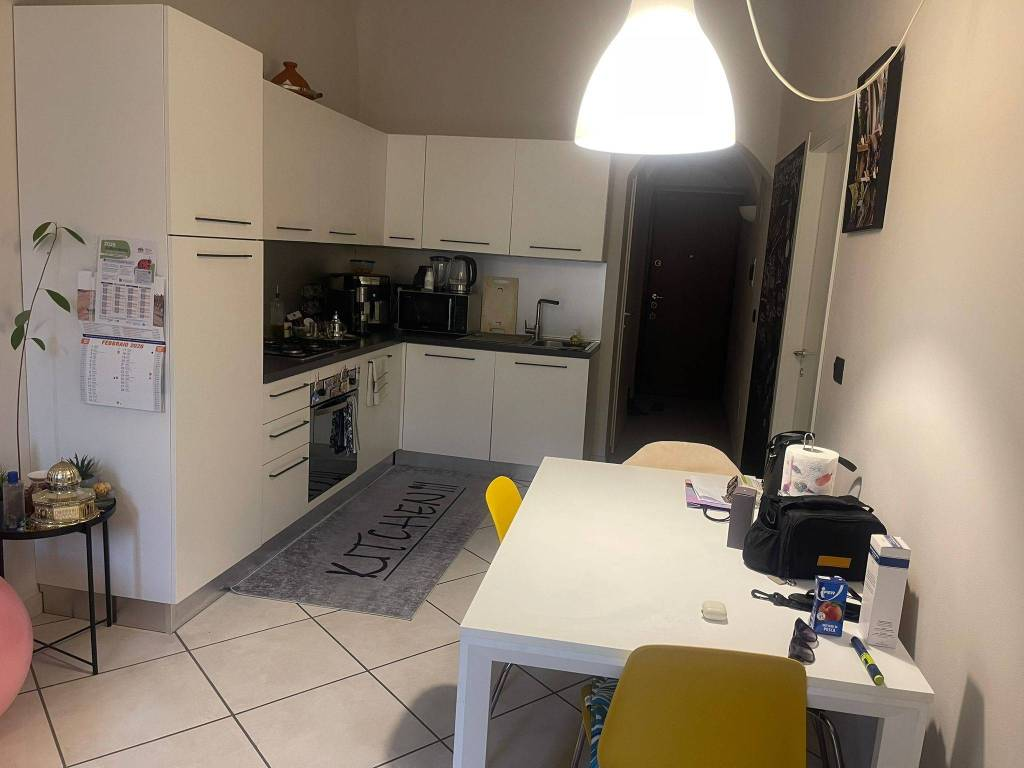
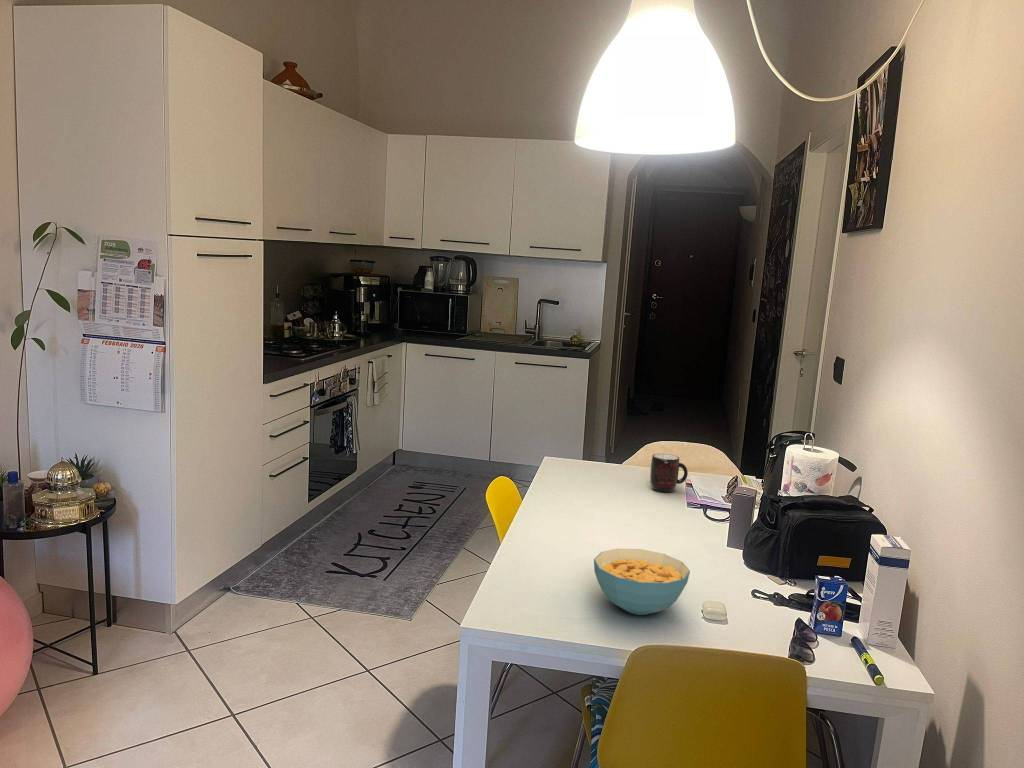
+ mug [649,453,689,493]
+ cereal bowl [593,548,691,616]
